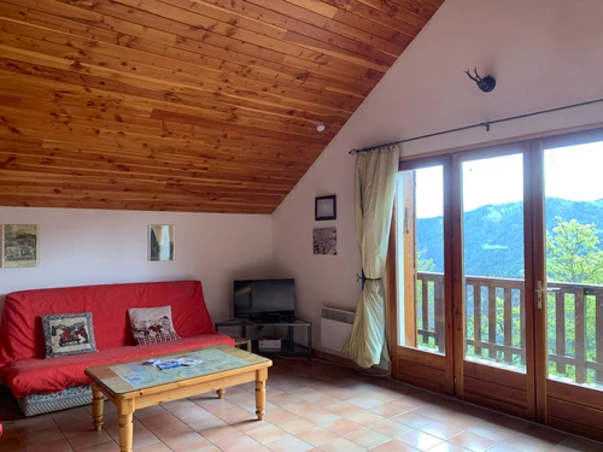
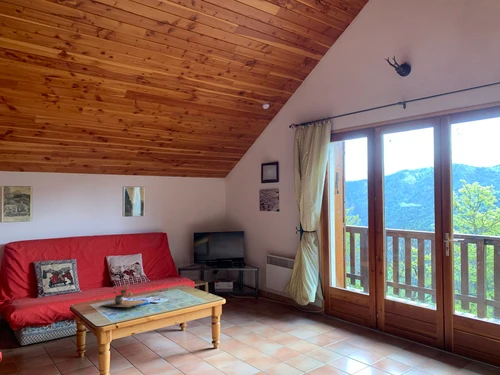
+ succulent plant [99,283,148,308]
